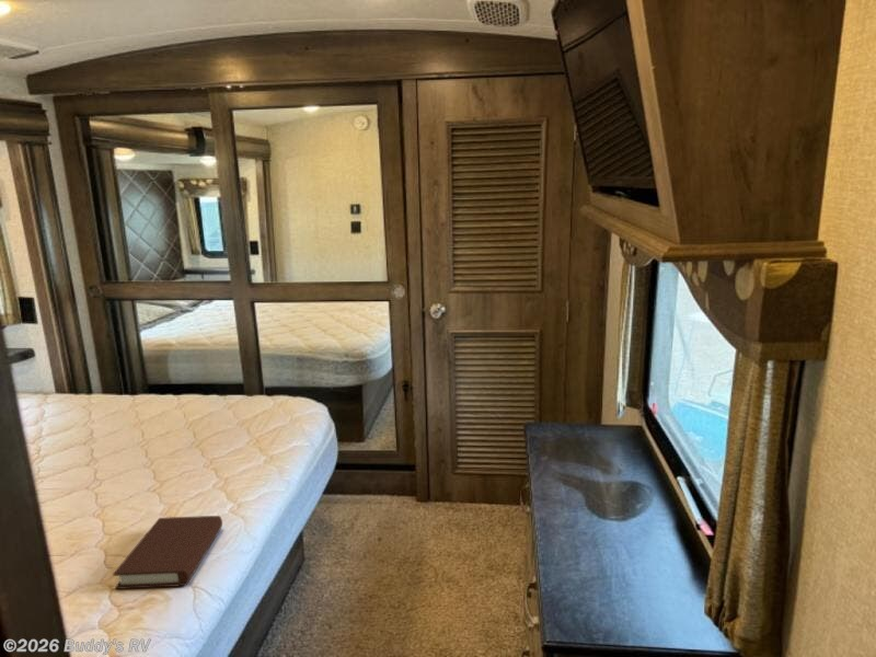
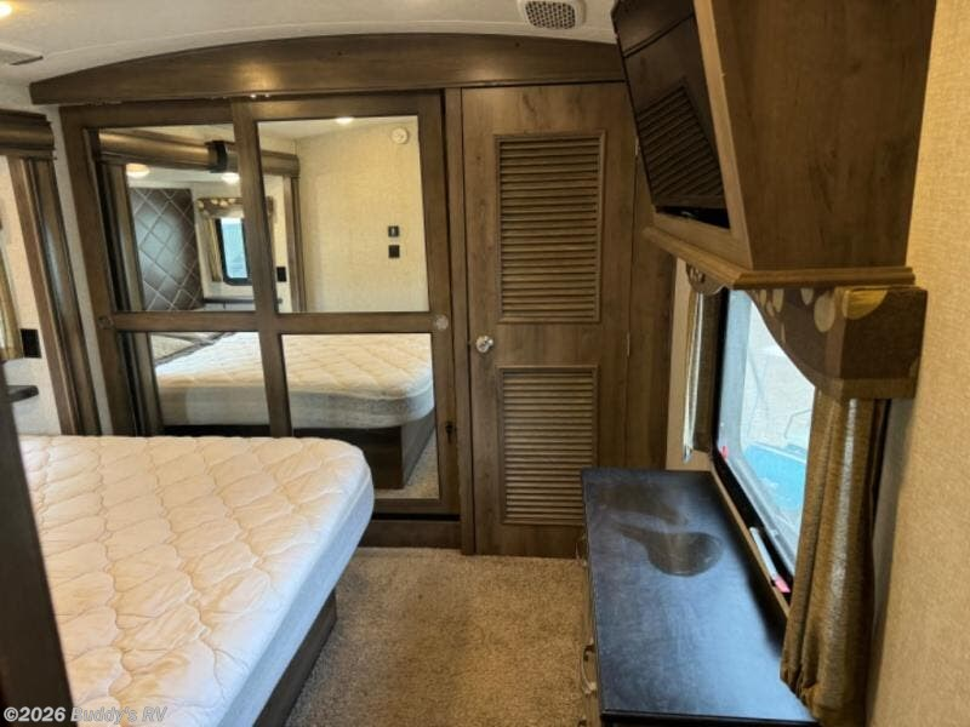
- book [112,515,223,590]
